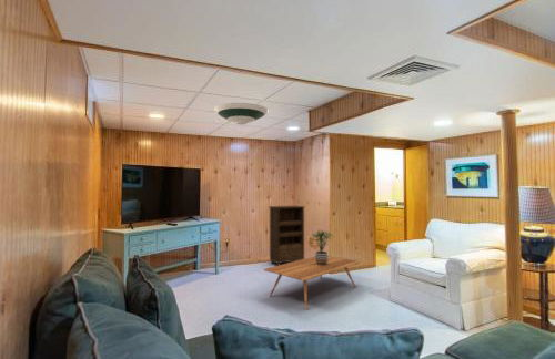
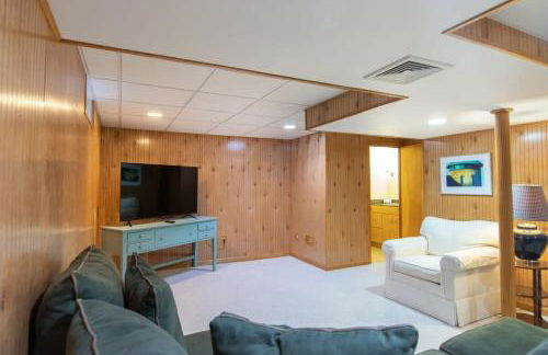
- coffee table [262,255,362,310]
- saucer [213,102,270,125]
- bookshelf [268,205,306,266]
- potted plant [309,228,334,265]
